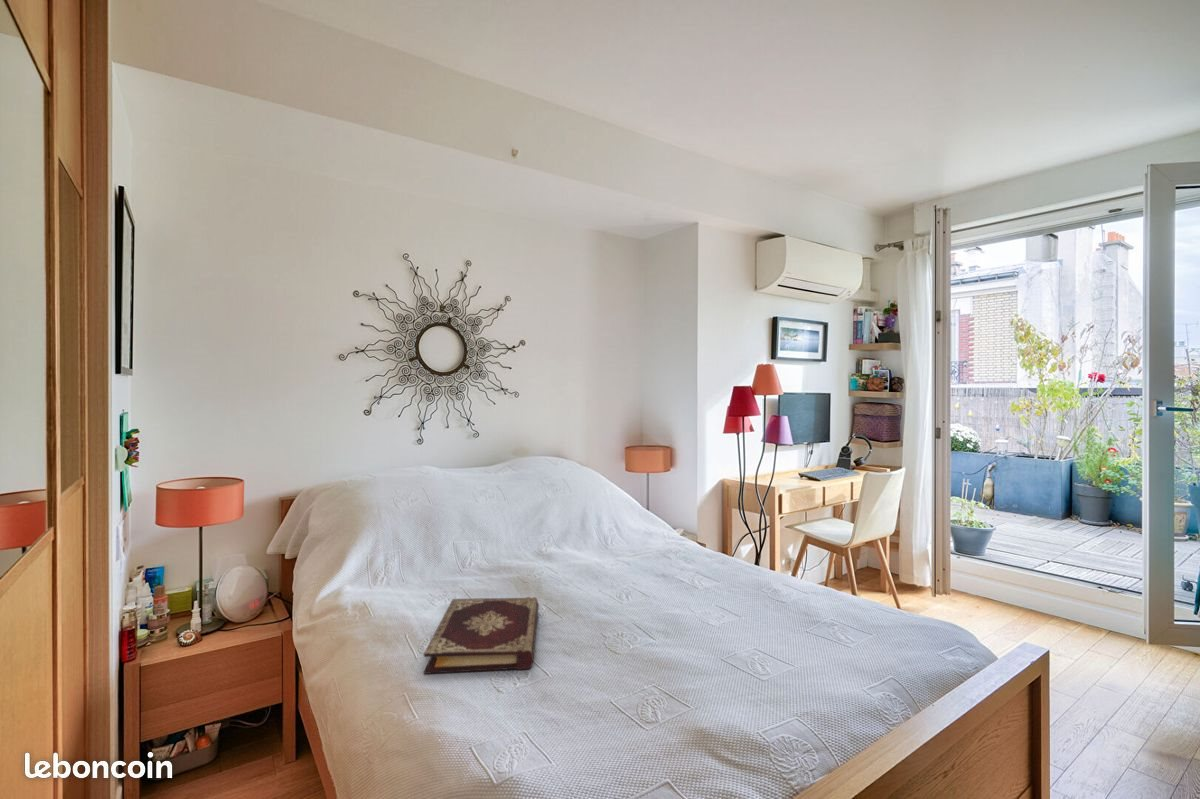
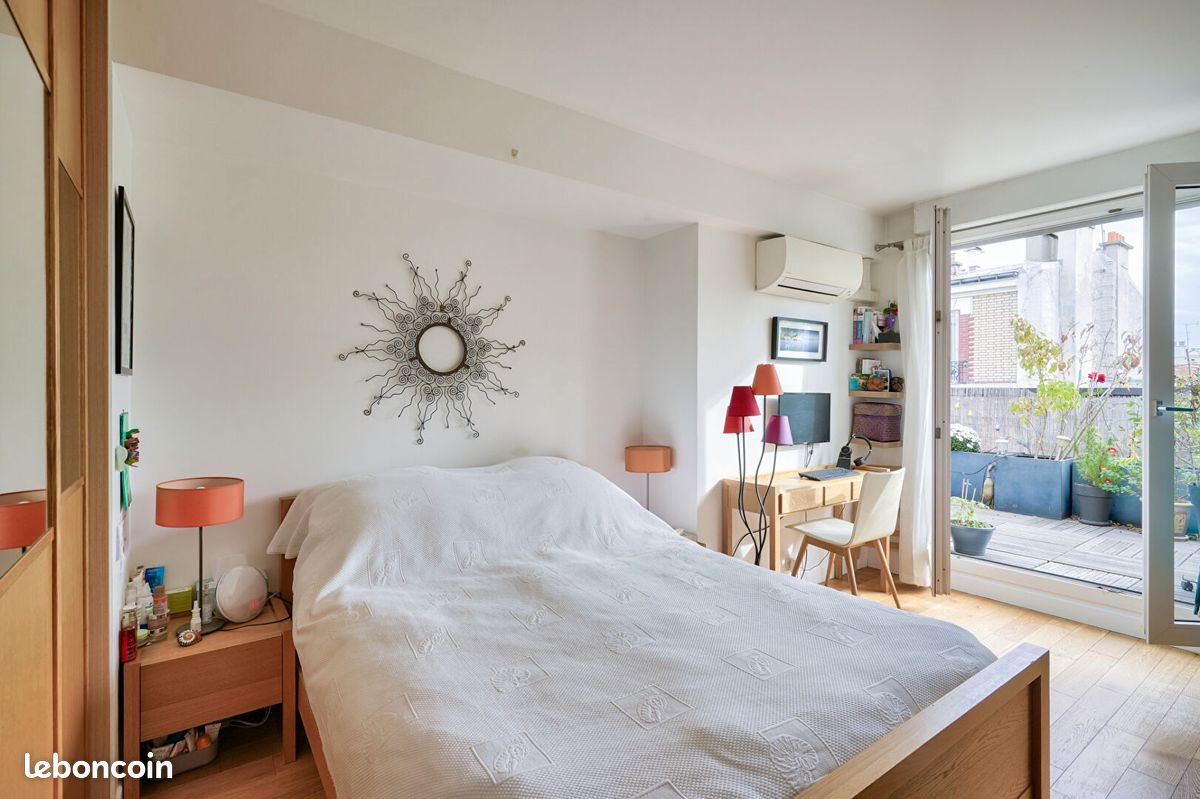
- book [423,596,540,675]
